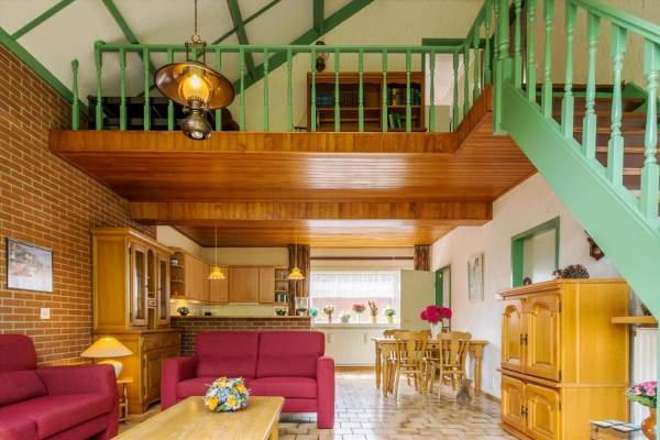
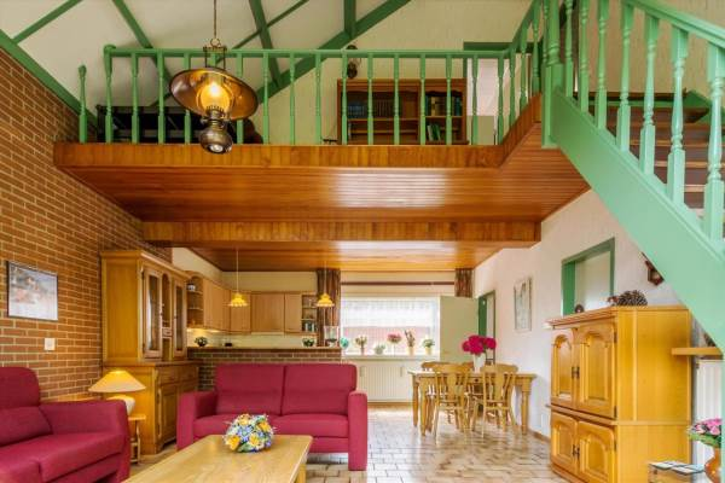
- bag [454,377,474,406]
